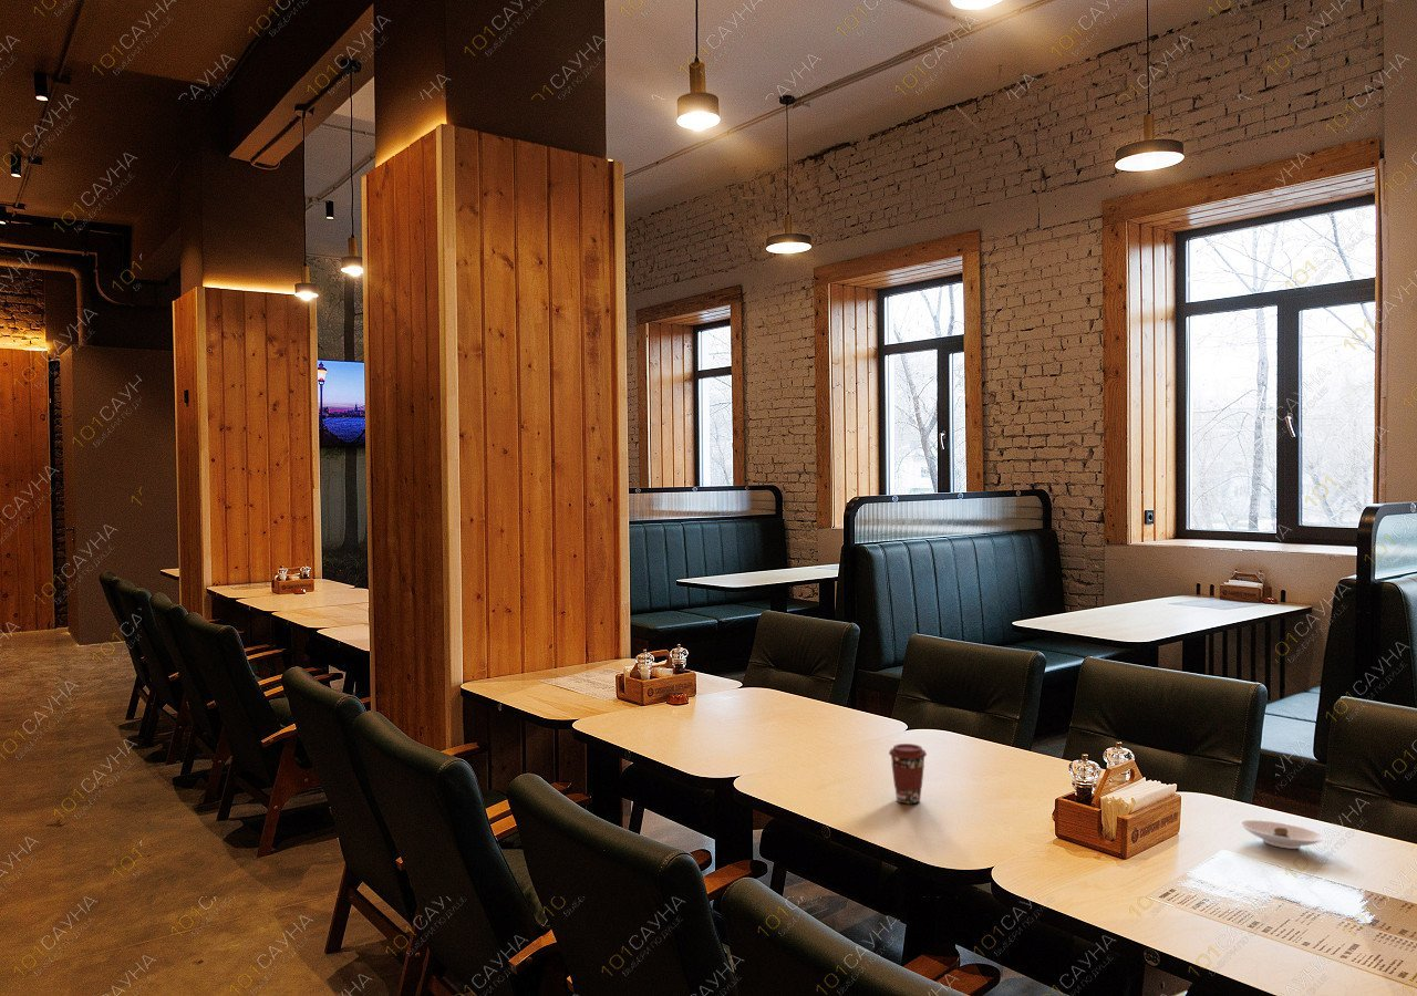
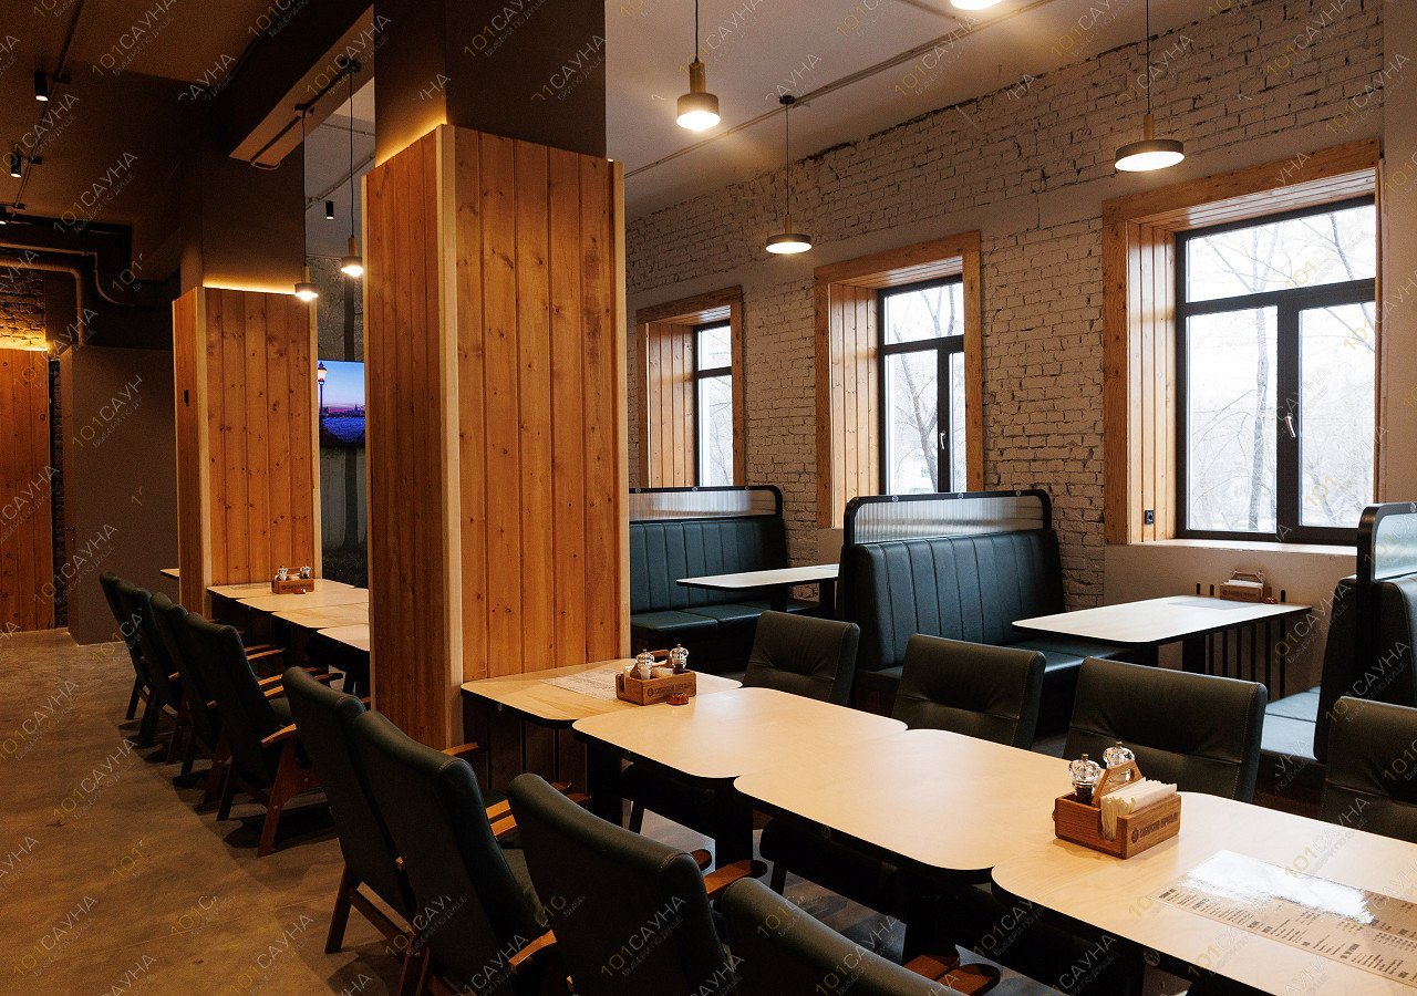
- saucer [1239,819,1326,850]
- coffee cup [888,743,928,805]
